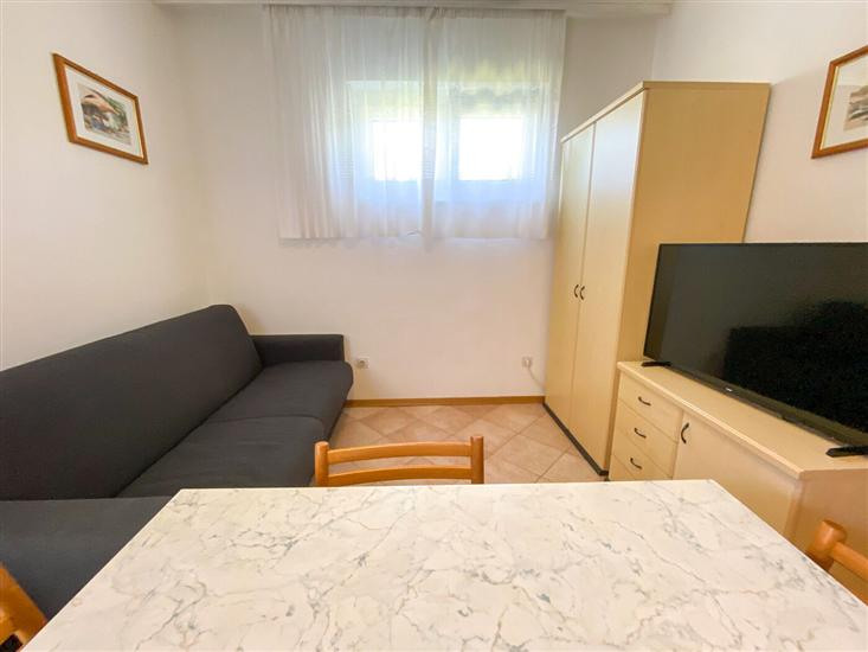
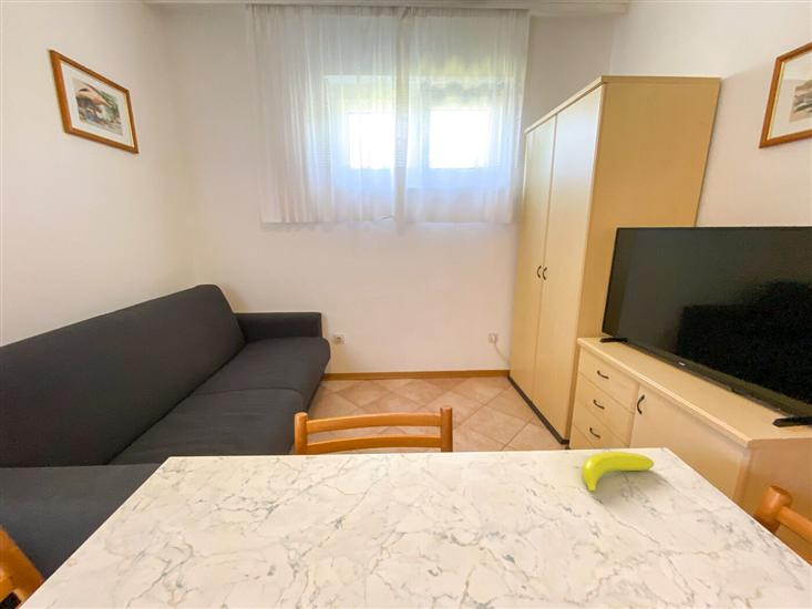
+ banana [580,451,655,492]
